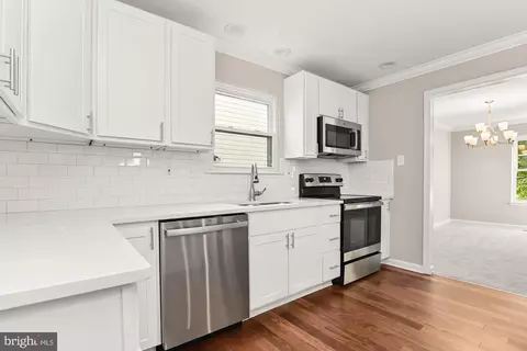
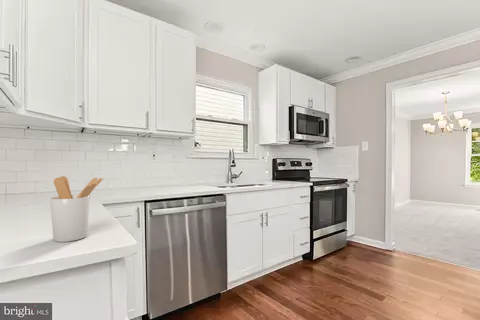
+ utensil holder [49,175,104,243]
